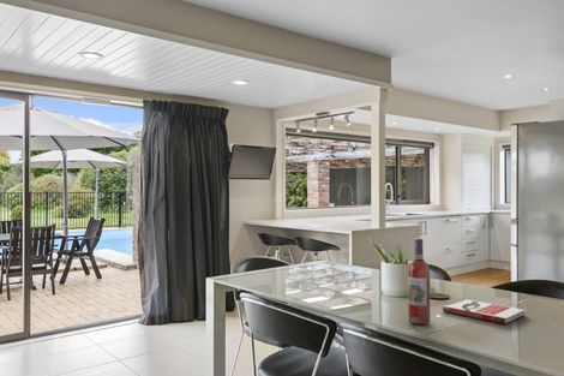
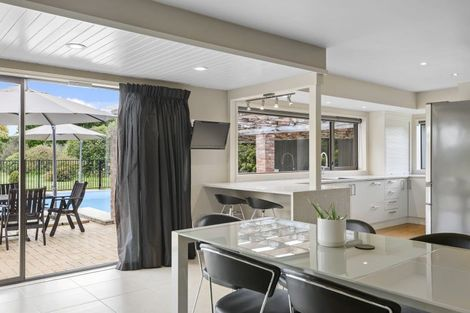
- wine bottle [408,237,431,326]
- book [442,298,526,326]
